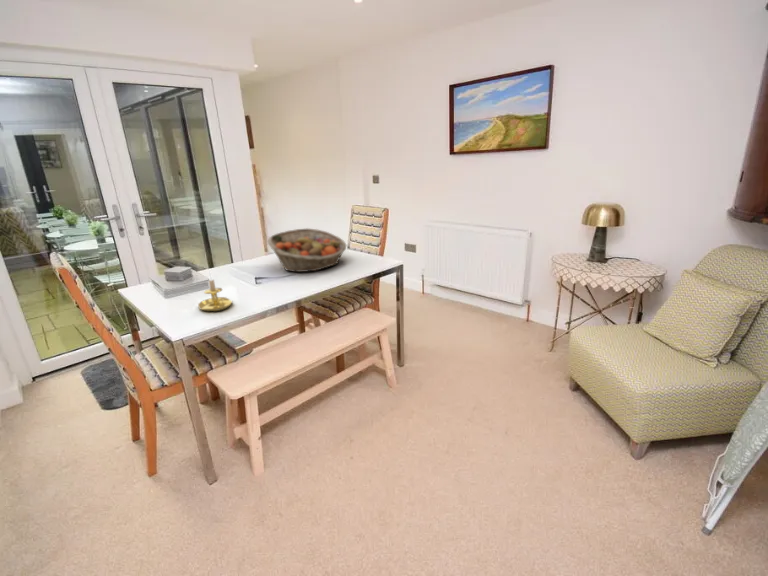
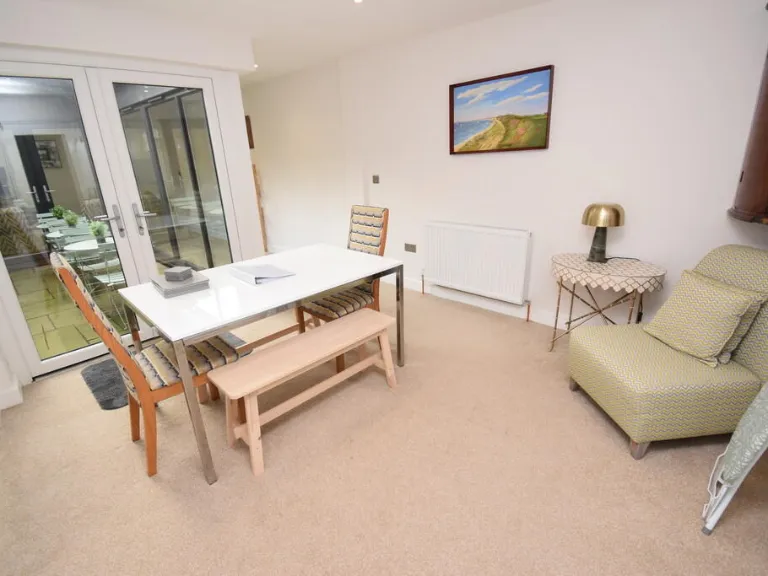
- fruit basket [266,227,347,273]
- candle holder [197,269,233,312]
